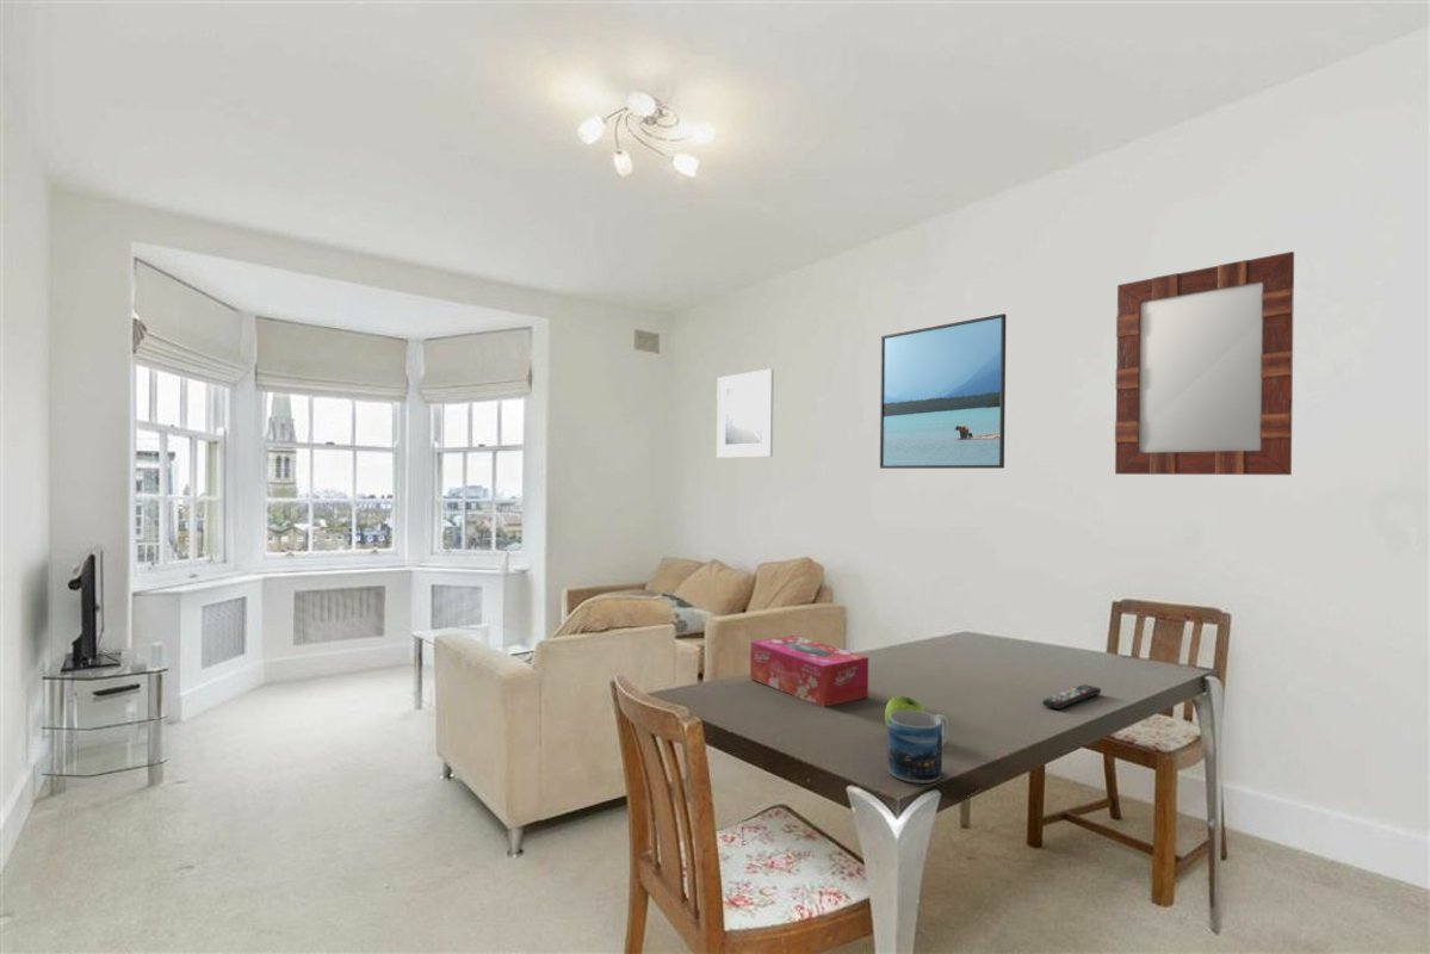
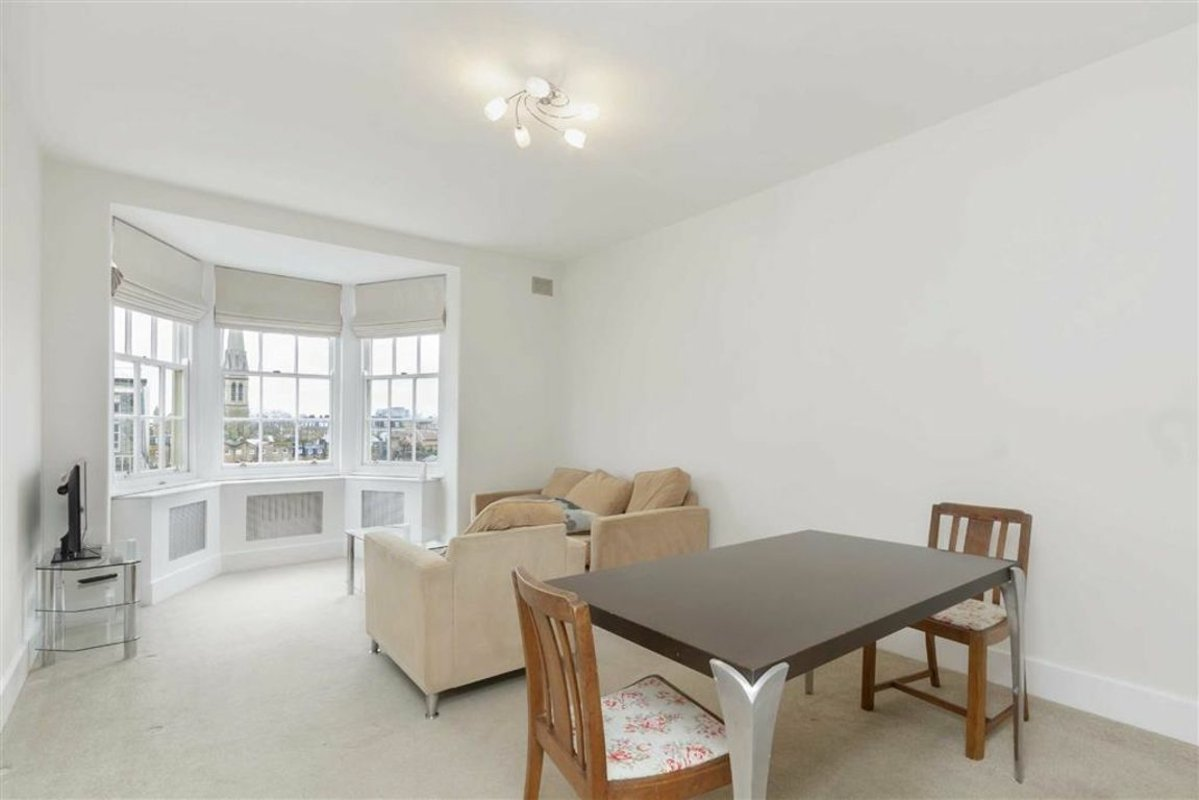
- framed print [879,312,1008,470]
- home mirror [1114,250,1295,476]
- remote control [1041,683,1102,711]
- tissue box [749,634,869,708]
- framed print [716,367,775,459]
- mug [886,711,949,785]
- fruit [884,694,926,729]
